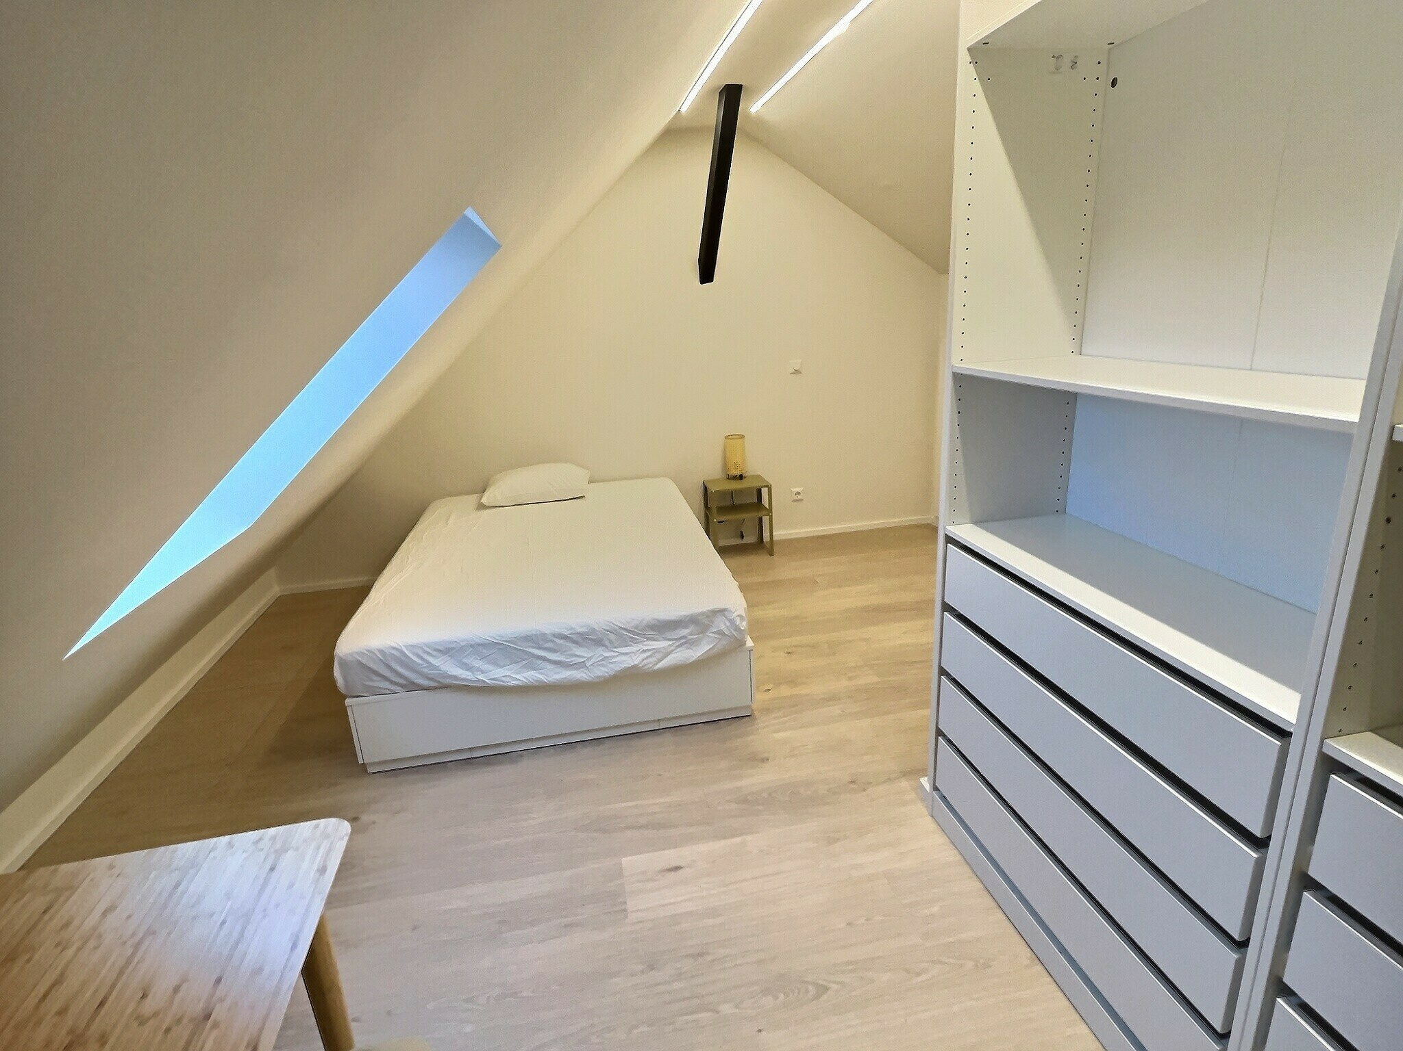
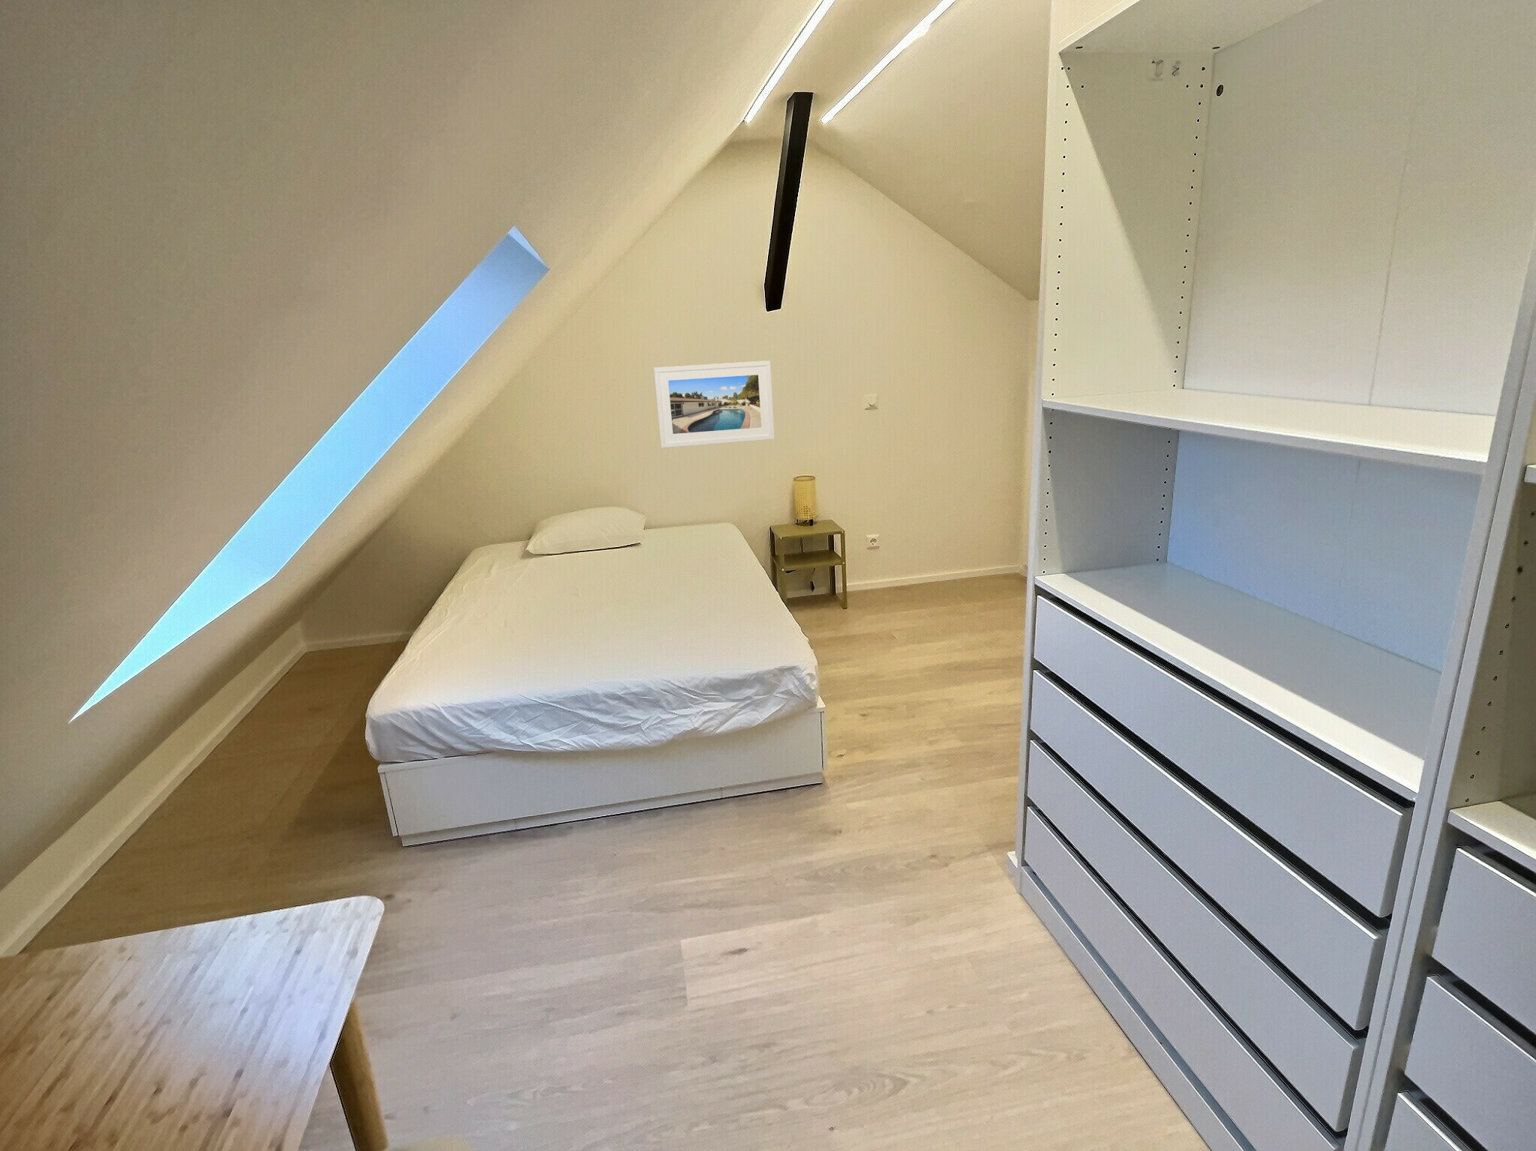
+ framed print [653,360,775,449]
